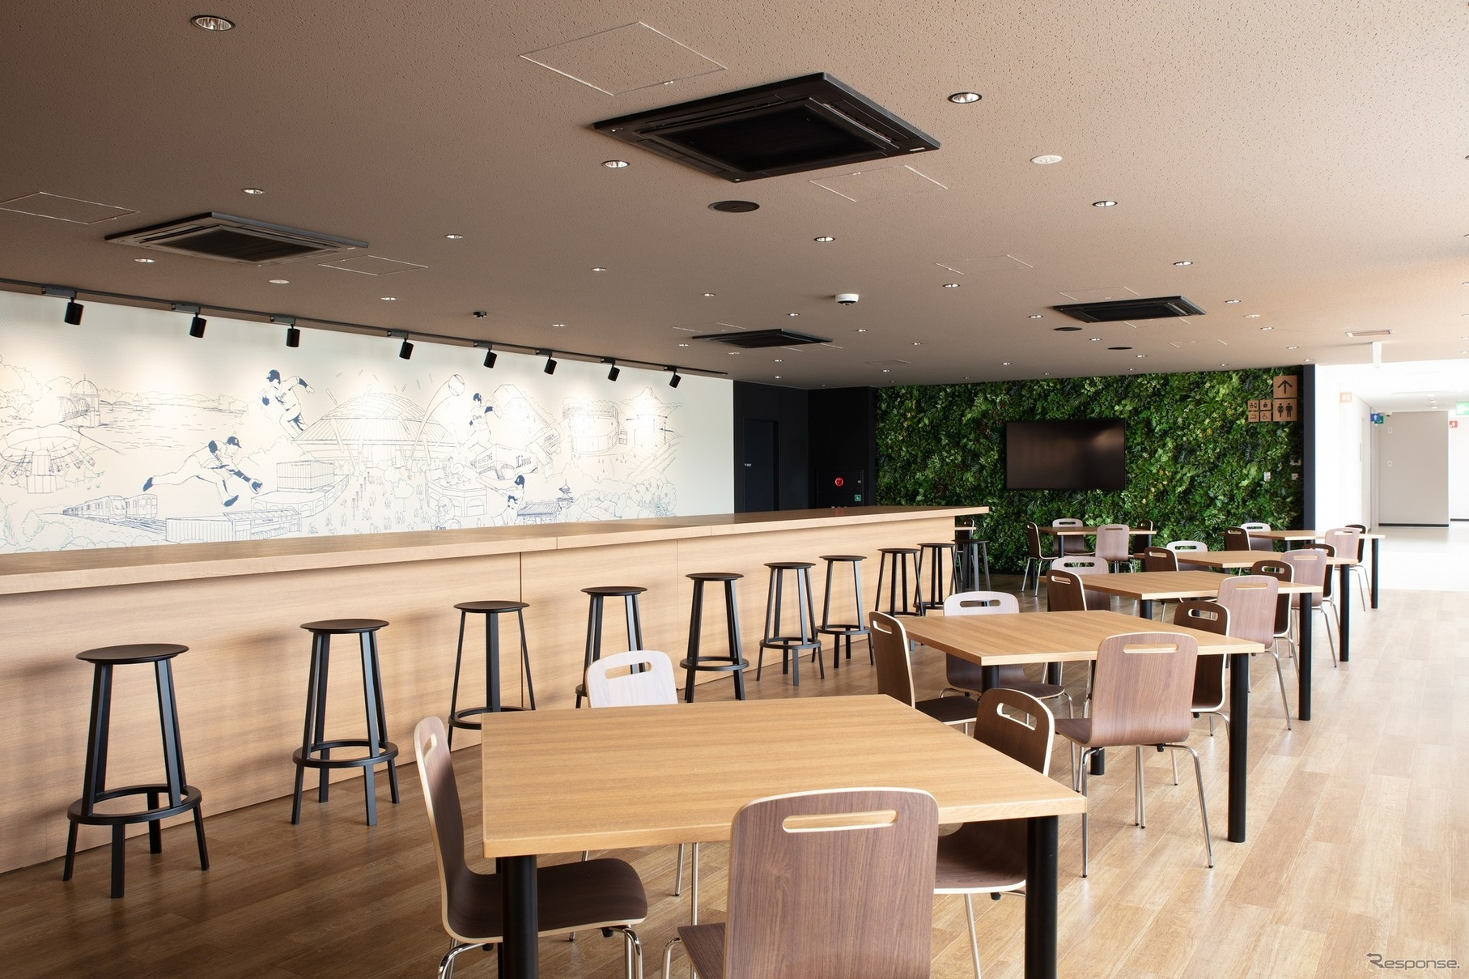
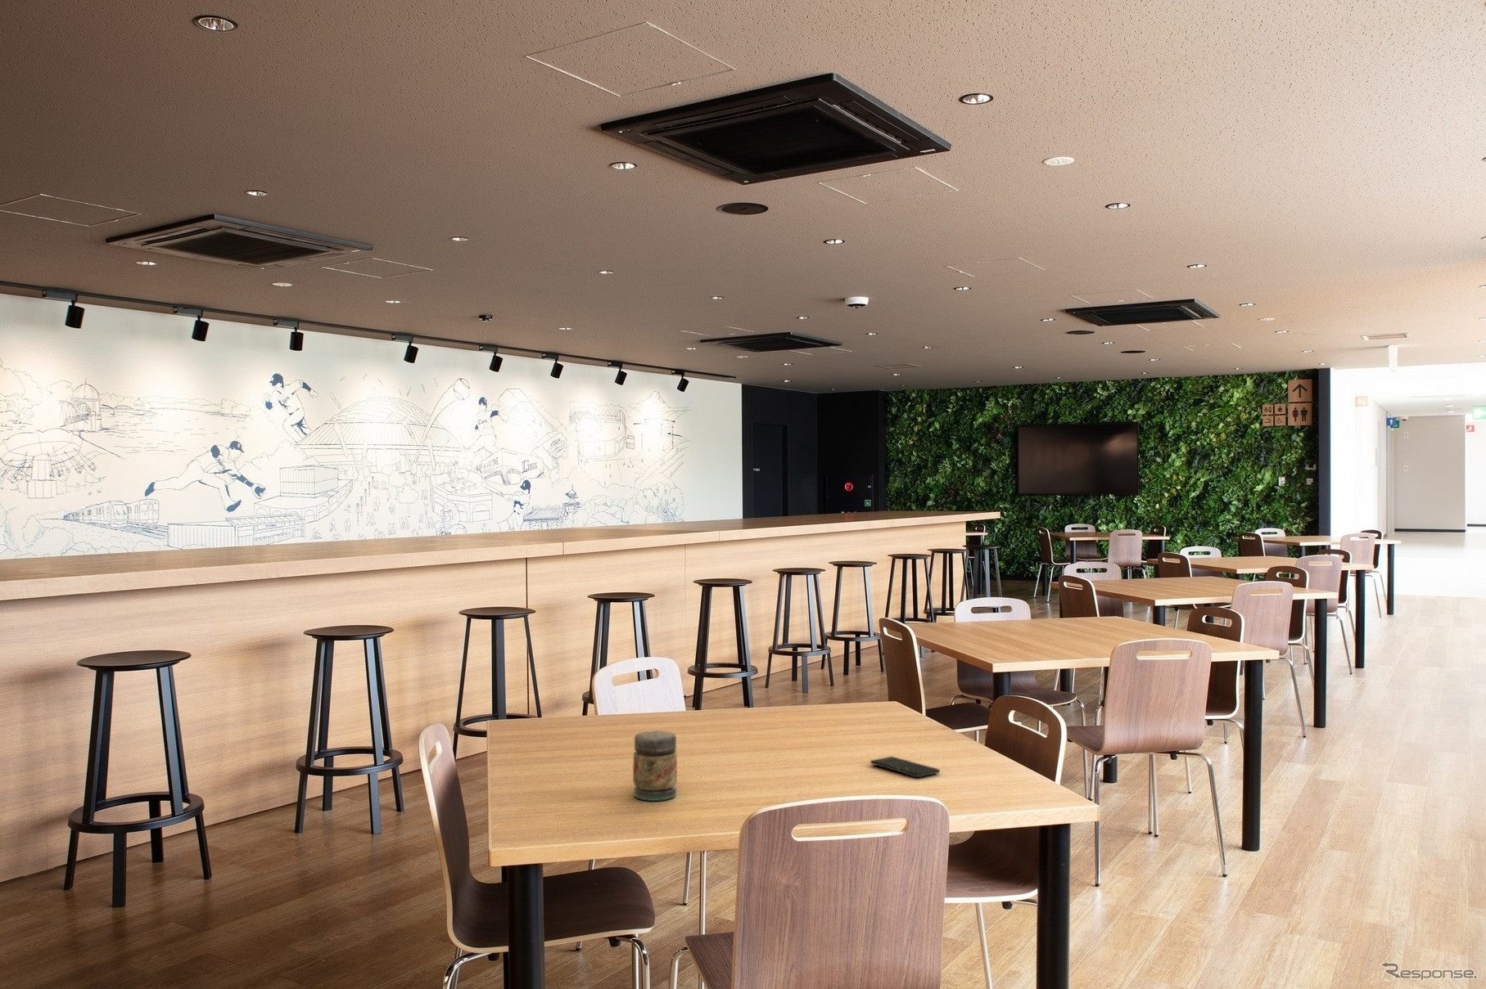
+ smartphone [870,756,940,778]
+ jar [632,730,678,801]
